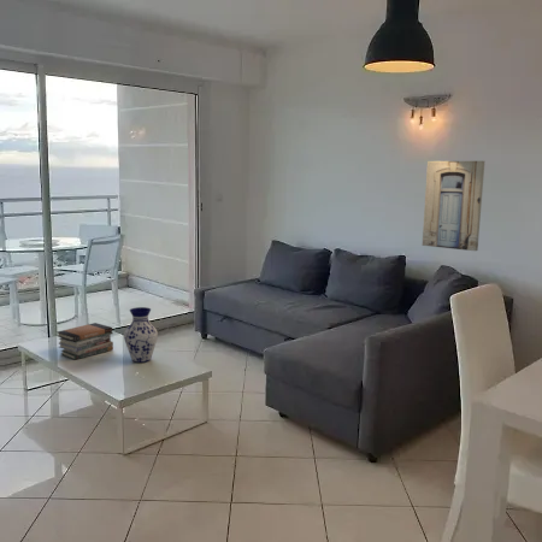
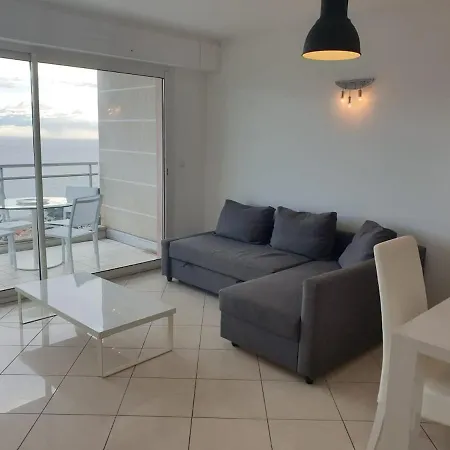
- vase [123,306,159,364]
- book stack [55,322,114,361]
- wall art [422,160,485,252]
